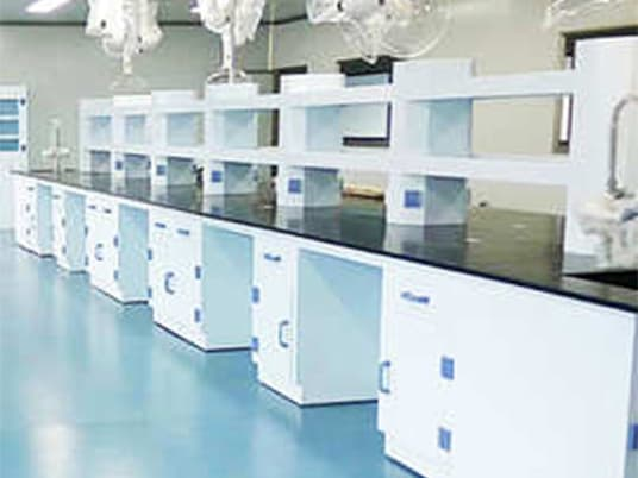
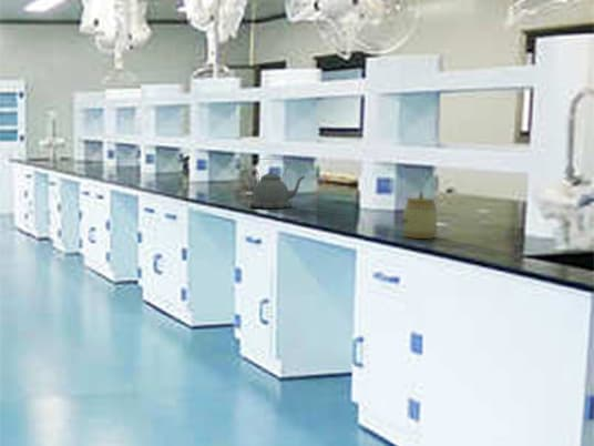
+ jar [402,190,439,240]
+ kettle [248,158,306,210]
